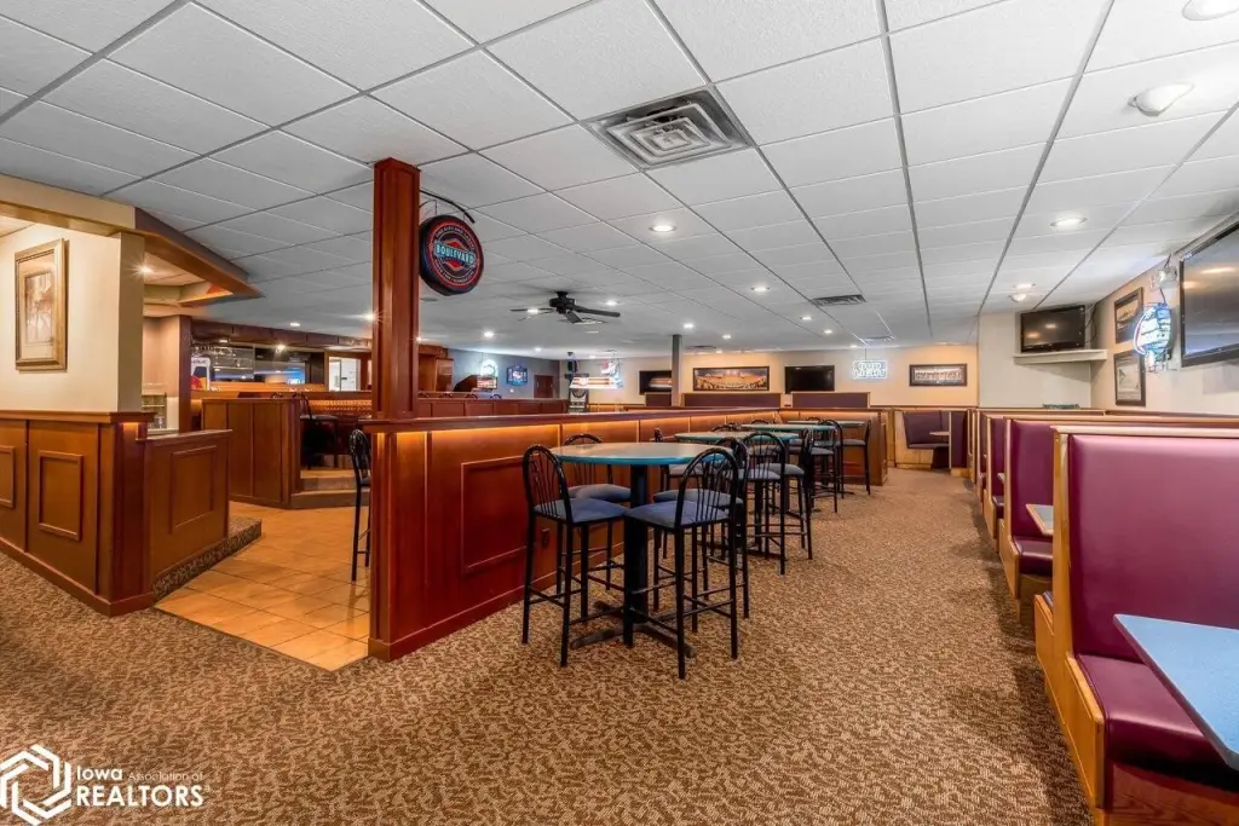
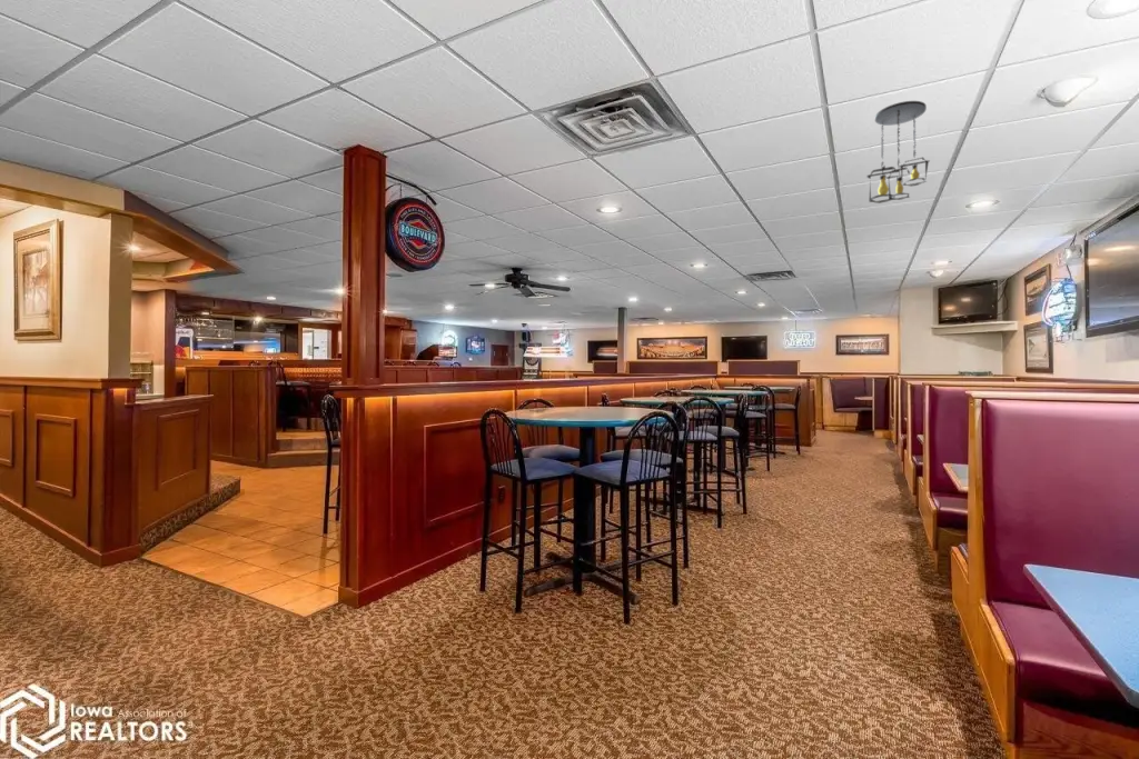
+ ceiling light fixture [865,100,930,204]
